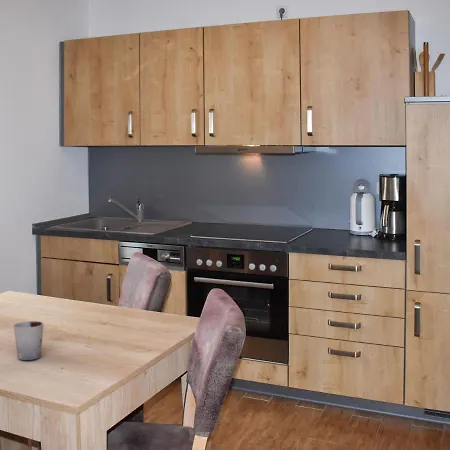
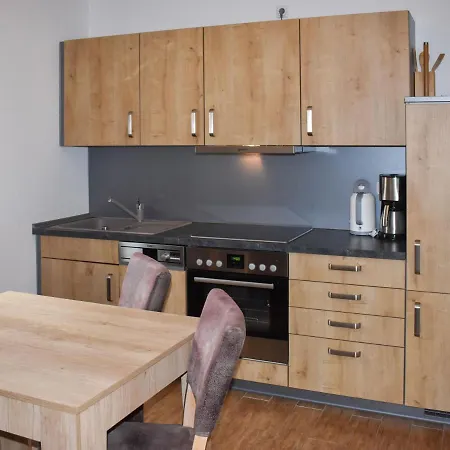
- cup [13,320,45,361]
